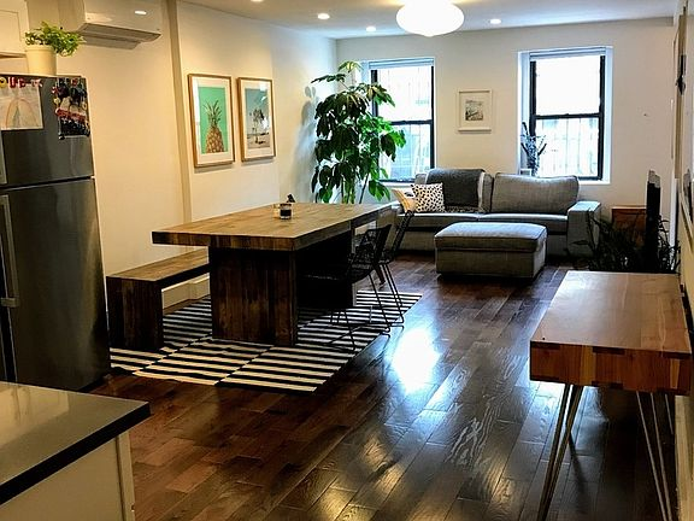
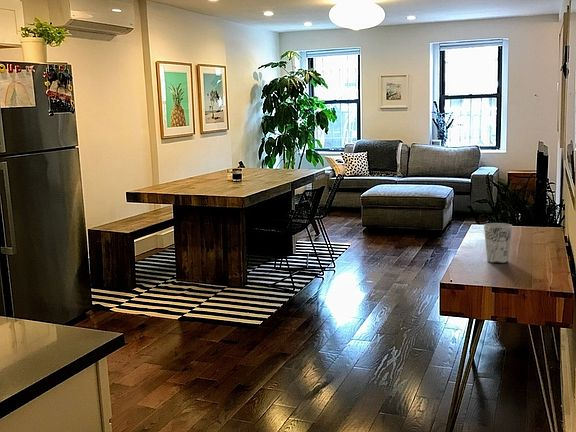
+ cup [483,222,513,264]
